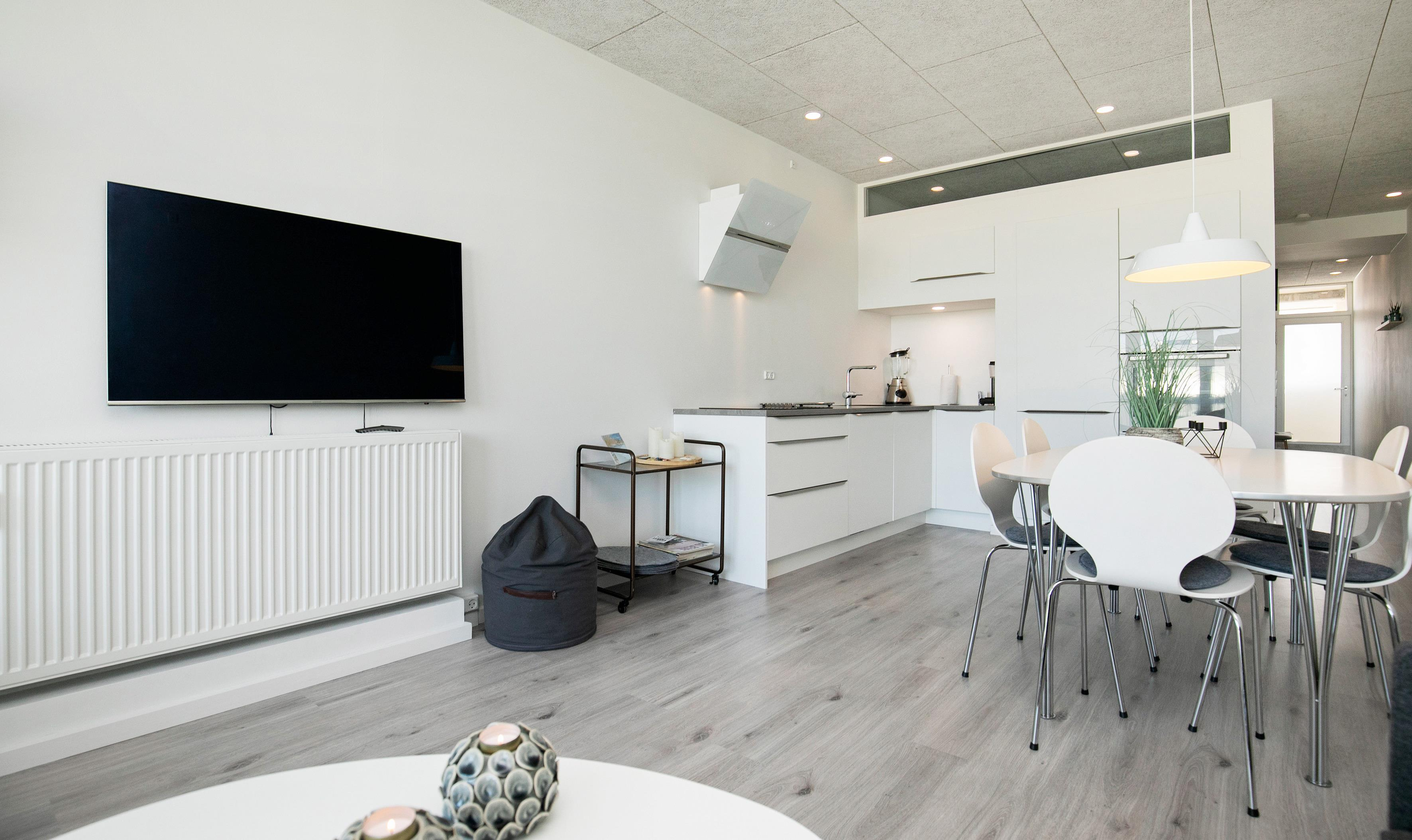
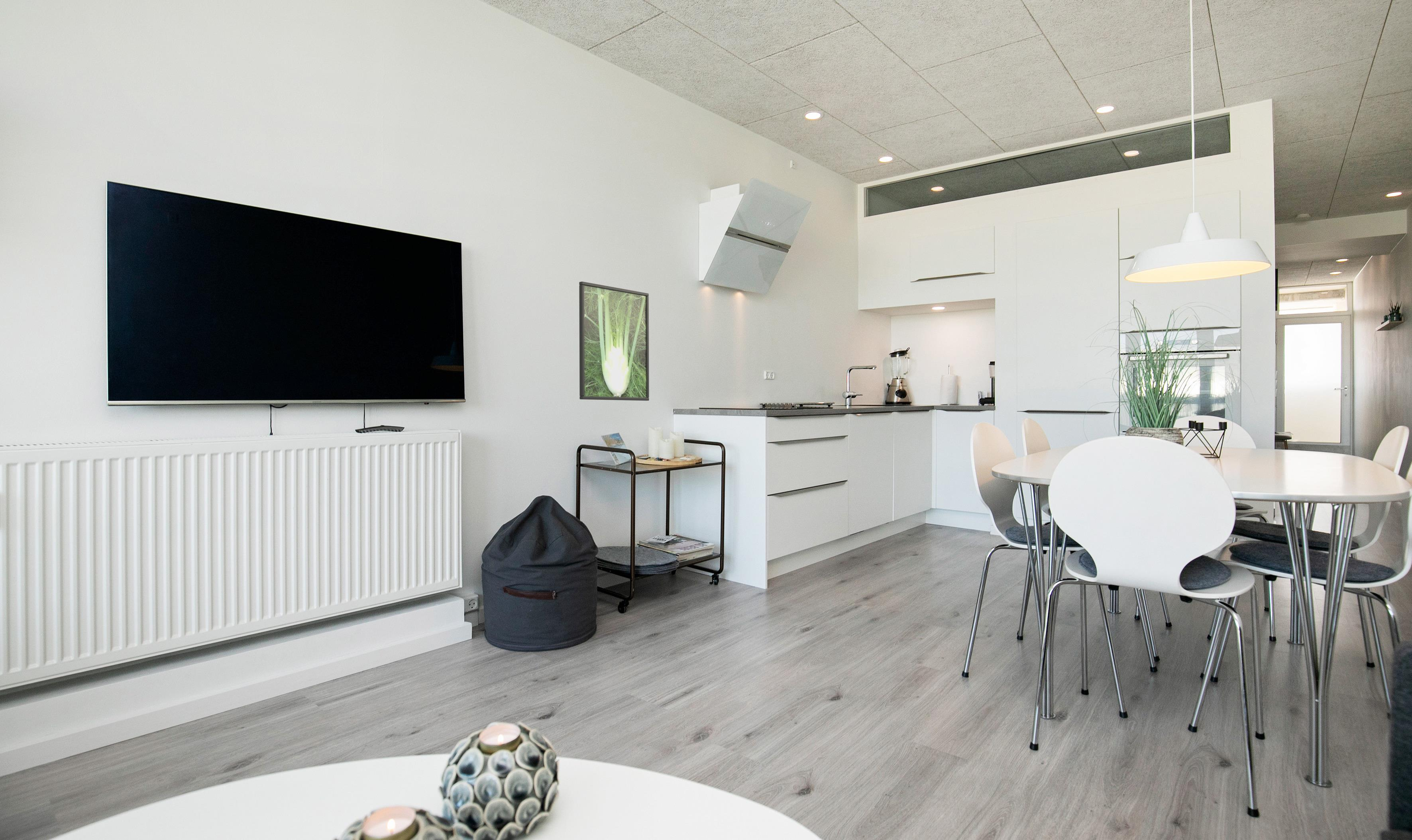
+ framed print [579,281,650,401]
